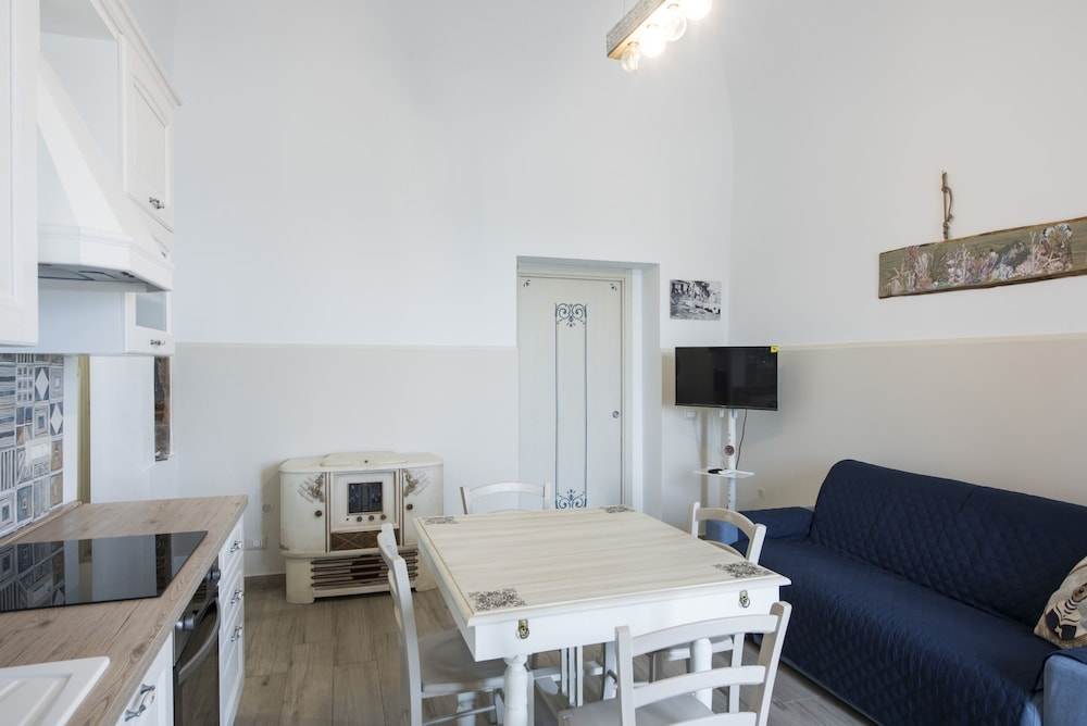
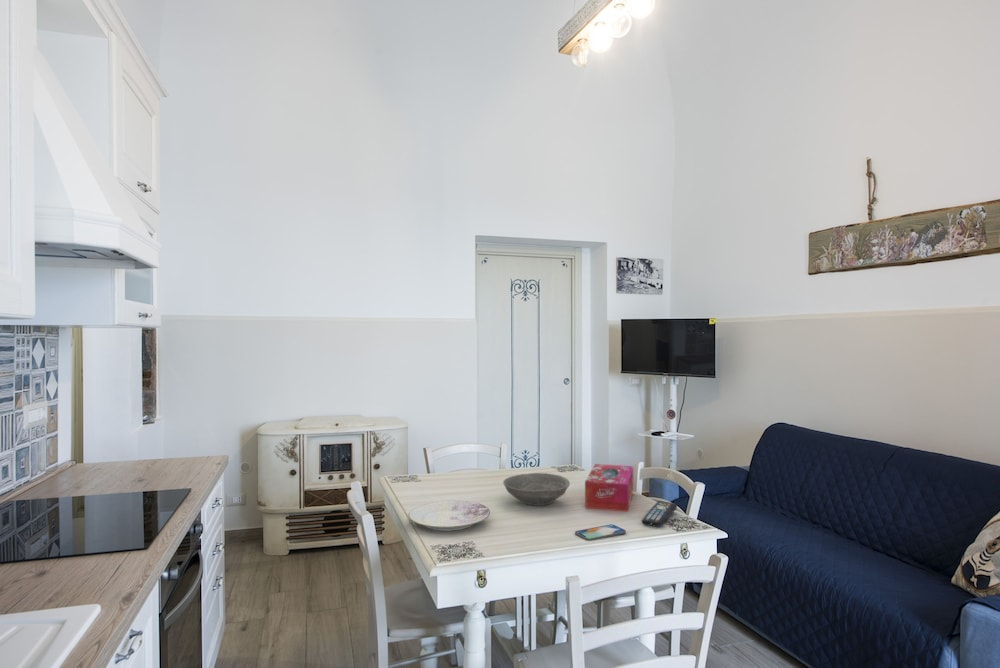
+ bowl [502,472,571,507]
+ smartphone [574,523,627,542]
+ remote control [641,500,678,528]
+ tissue box [584,463,634,513]
+ plate [407,500,491,532]
